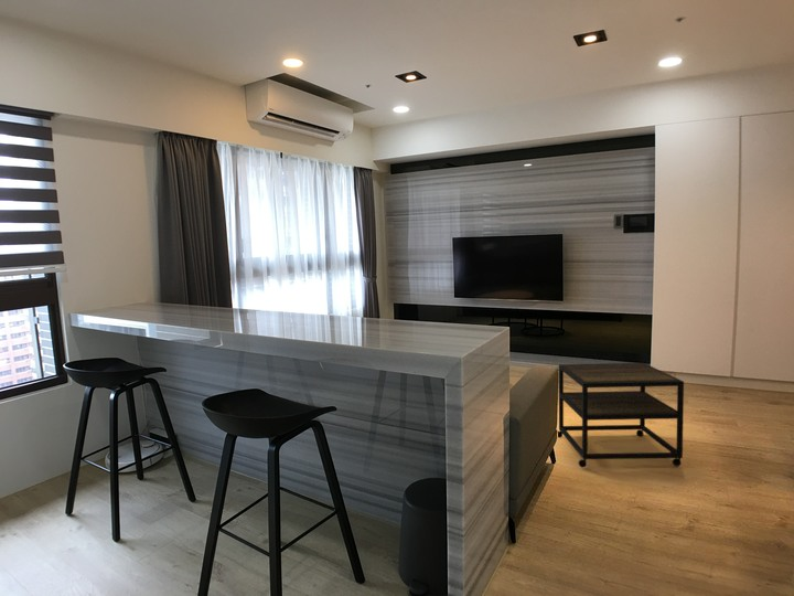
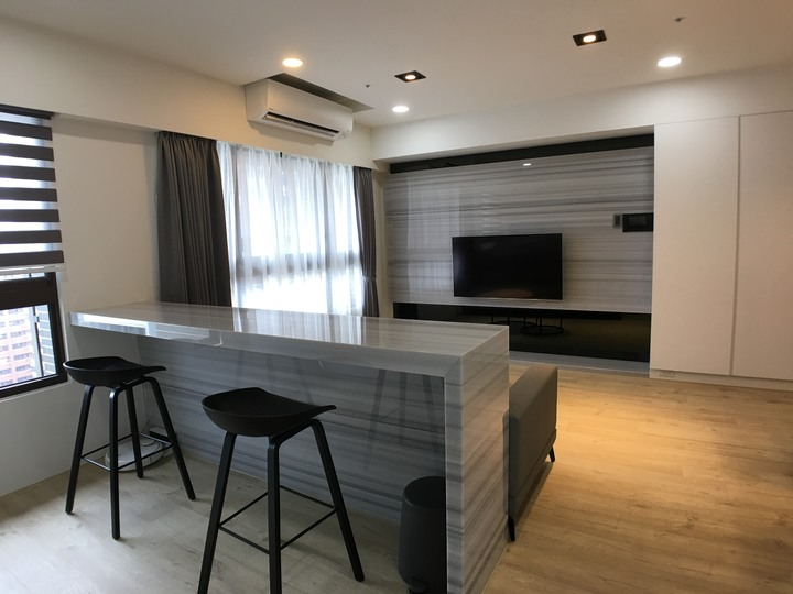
- side table [557,362,685,468]
